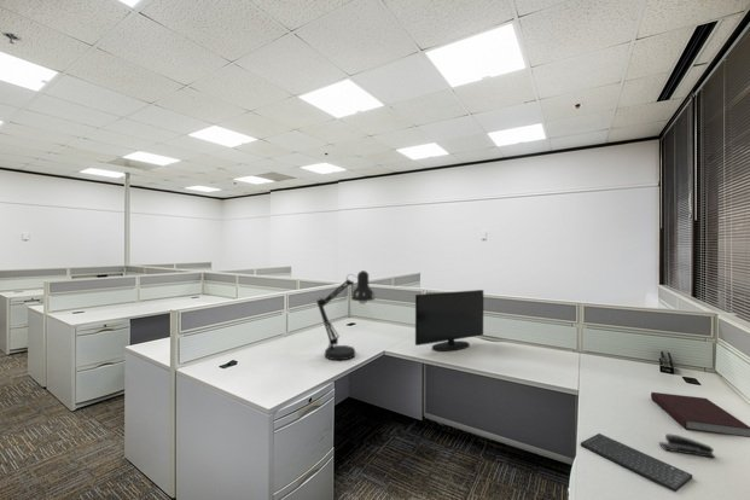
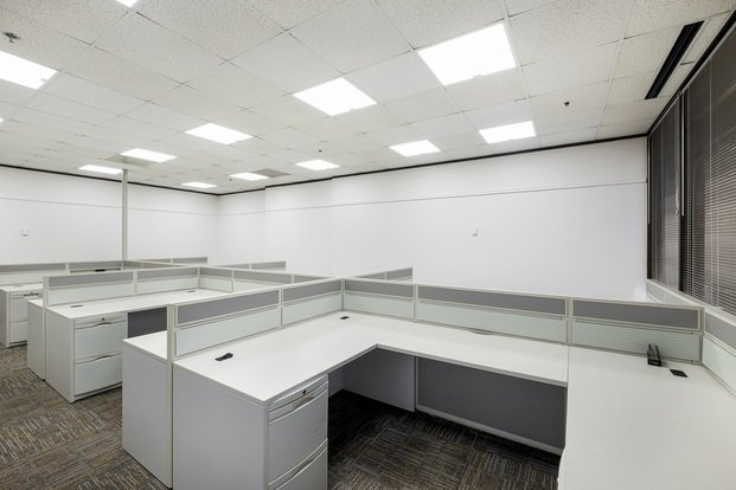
- desk lamp [315,269,376,361]
- keyboard [580,432,693,493]
- monitor [414,289,484,353]
- notebook [650,391,750,438]
- stapler [658,432,716,459]
